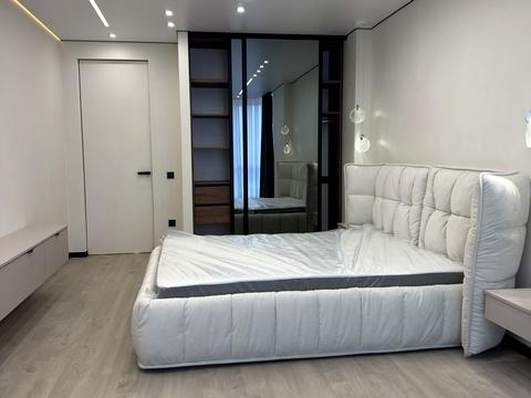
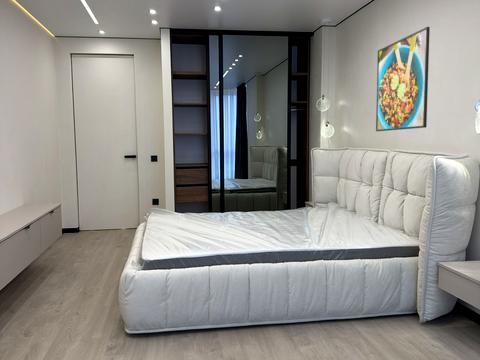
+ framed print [375,26,431,132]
